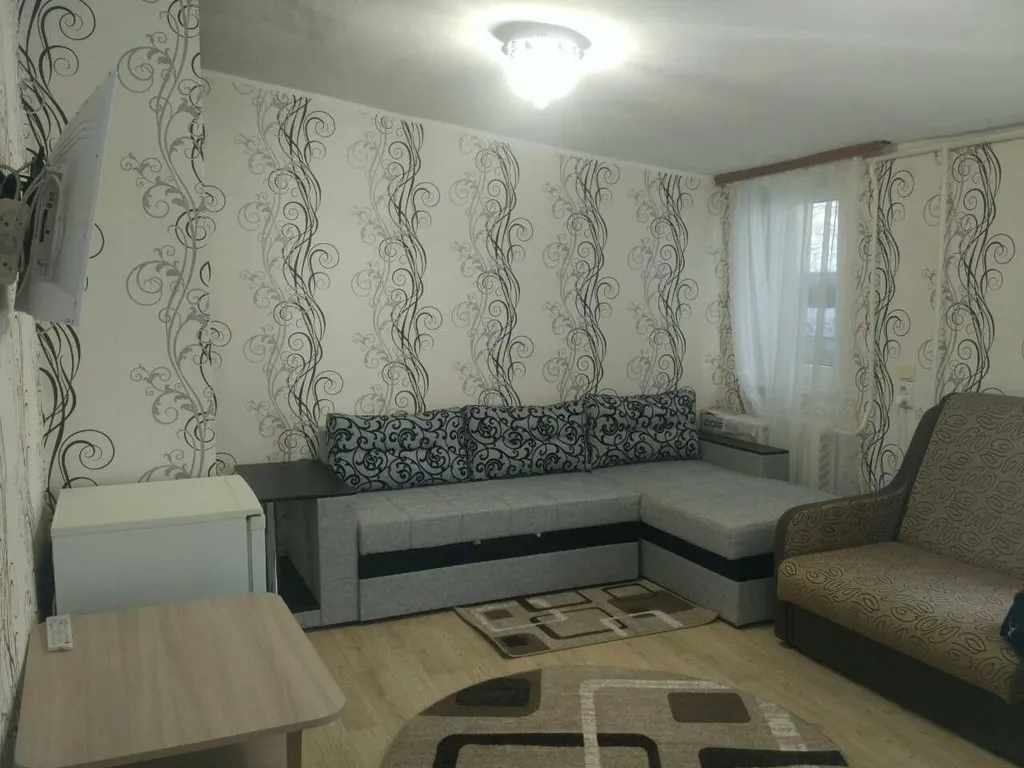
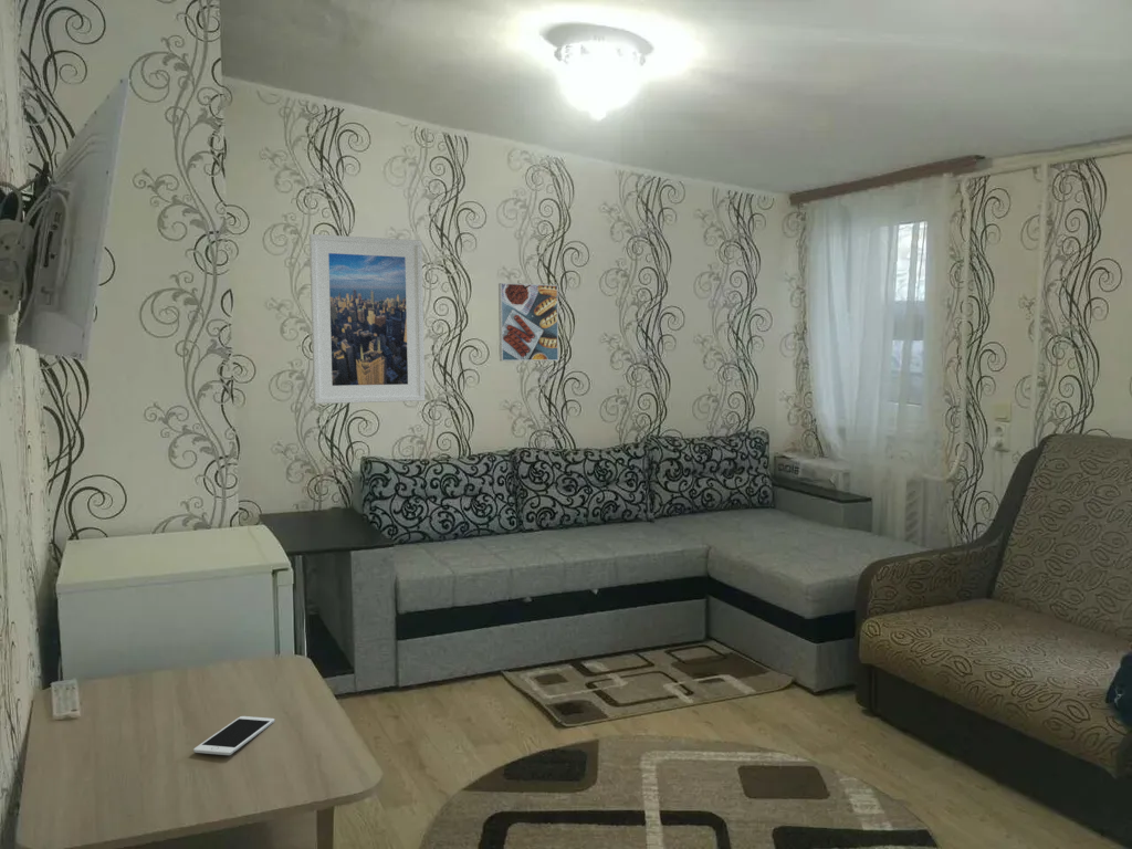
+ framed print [497,282,559,361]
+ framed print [308,233,426,405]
+ cell phone [192,715,276,756]
